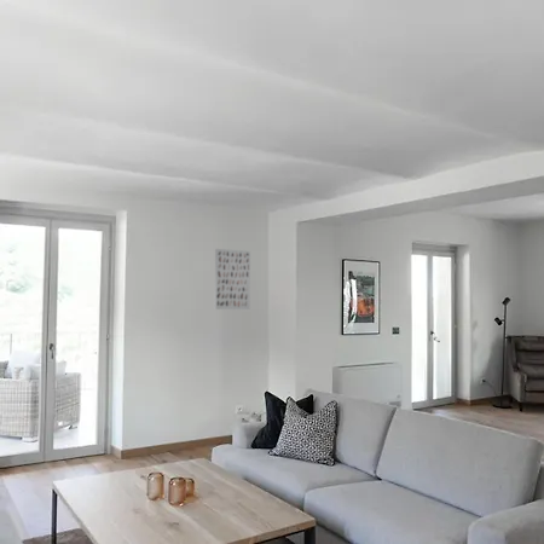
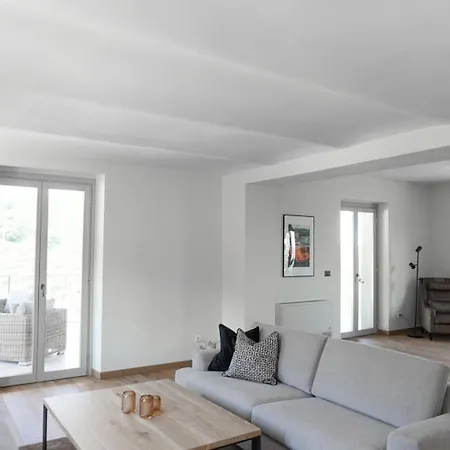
- wall art [214,248,251,311]
